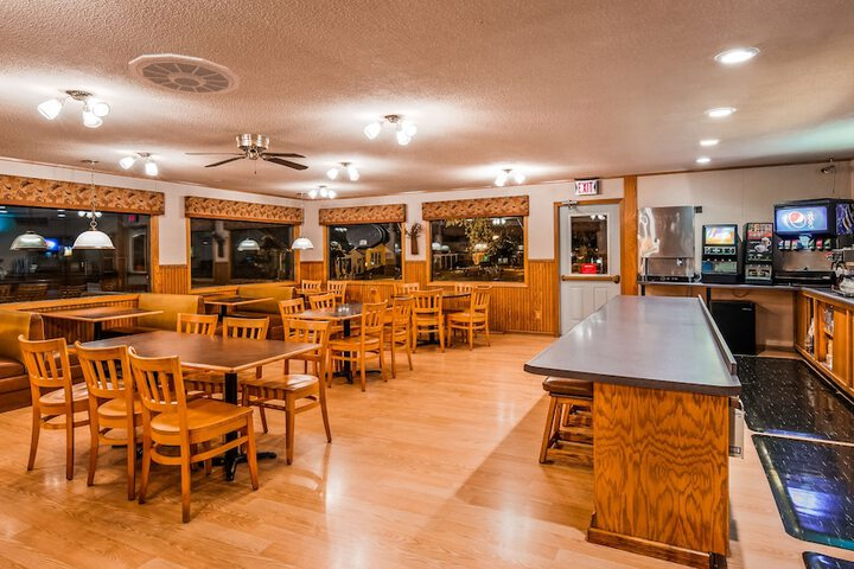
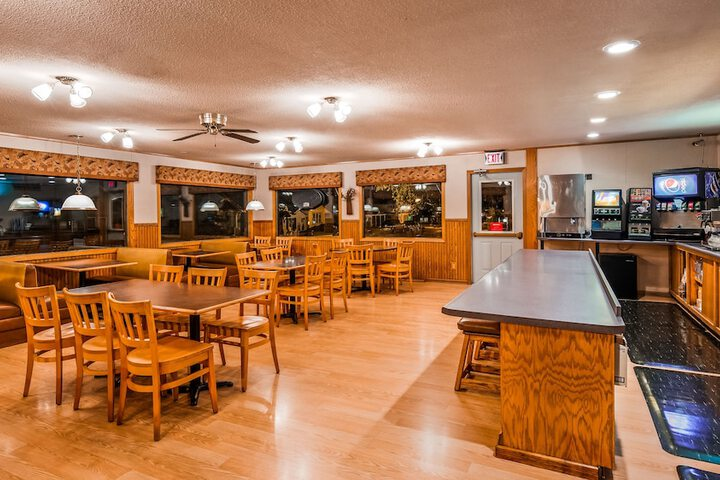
- ceiling vent [128,52,242,96]
